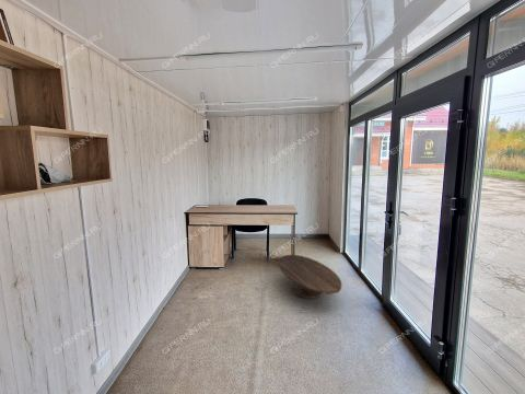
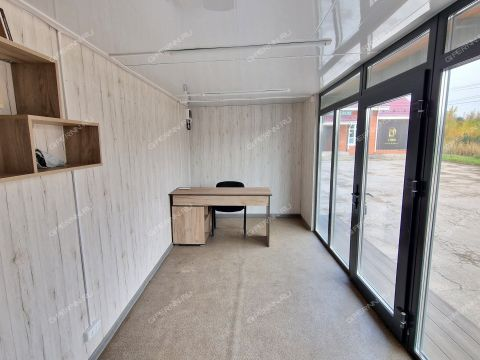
- coffee table [278,254,342,300]
